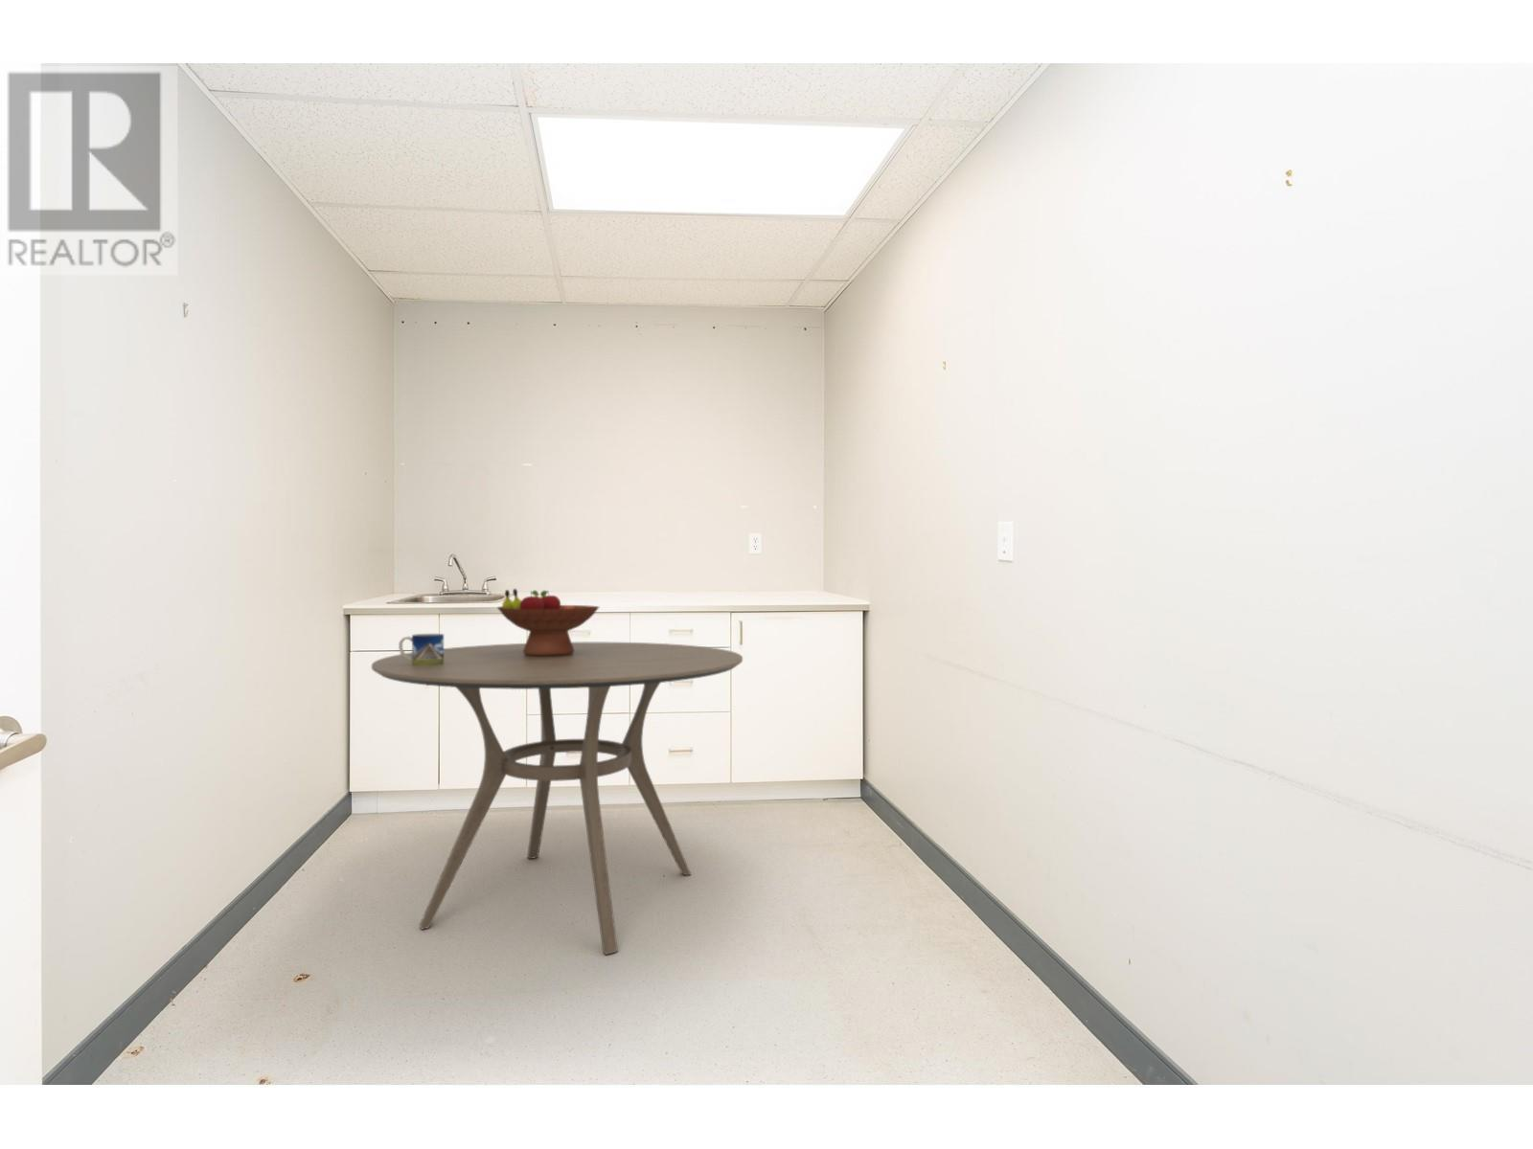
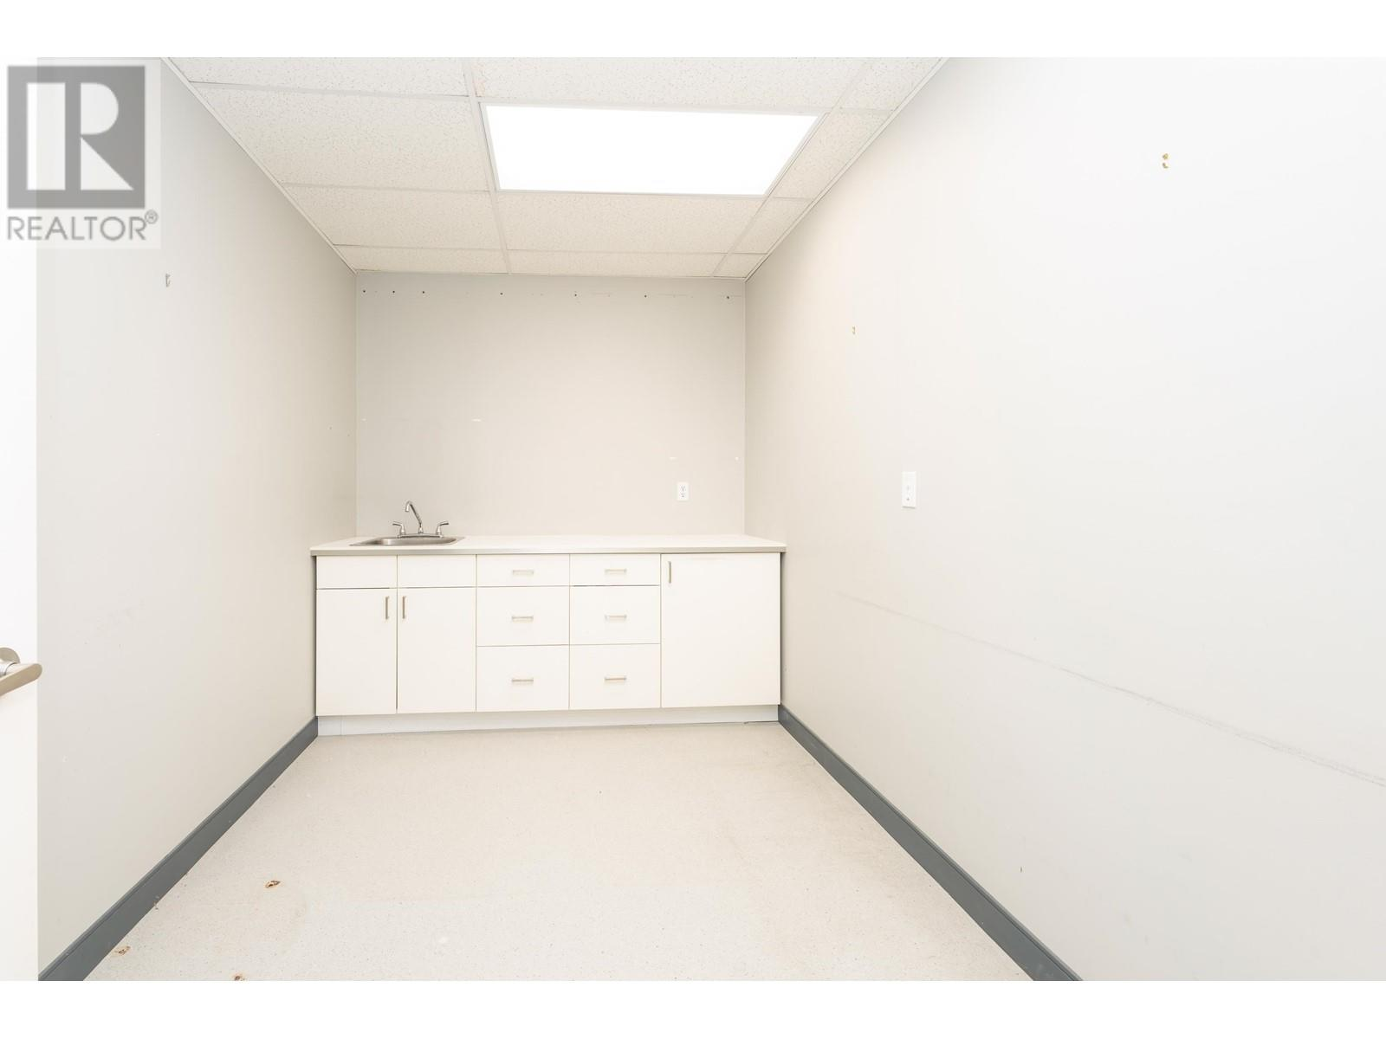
- dining table [371,642,744,956]
- mug [397,632,444,665]
- fruit bowl [496,588,600,655]
